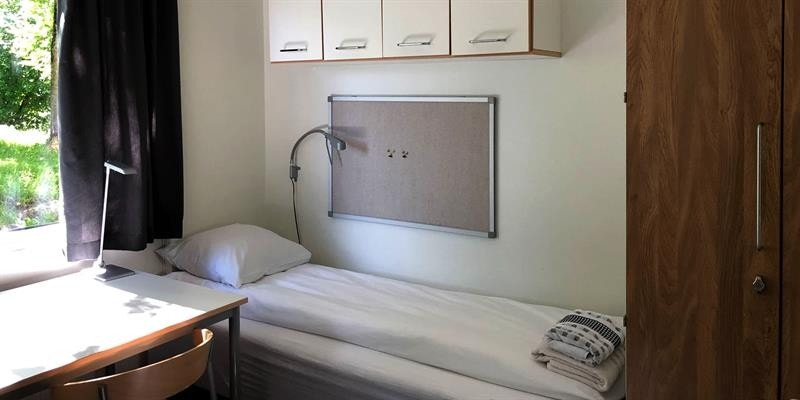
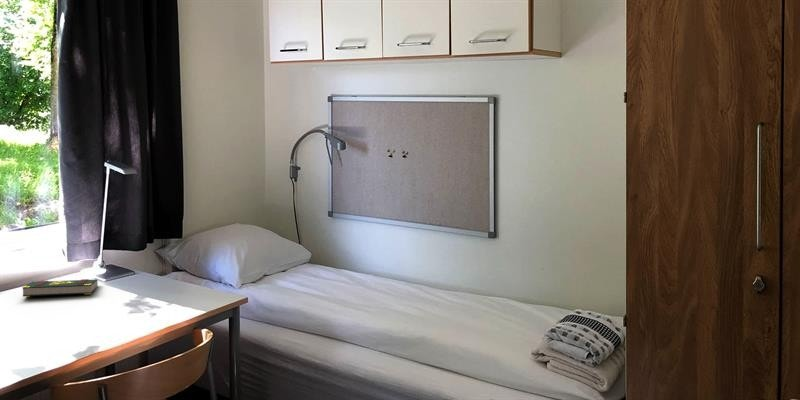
+ book [22,278,99,298]
